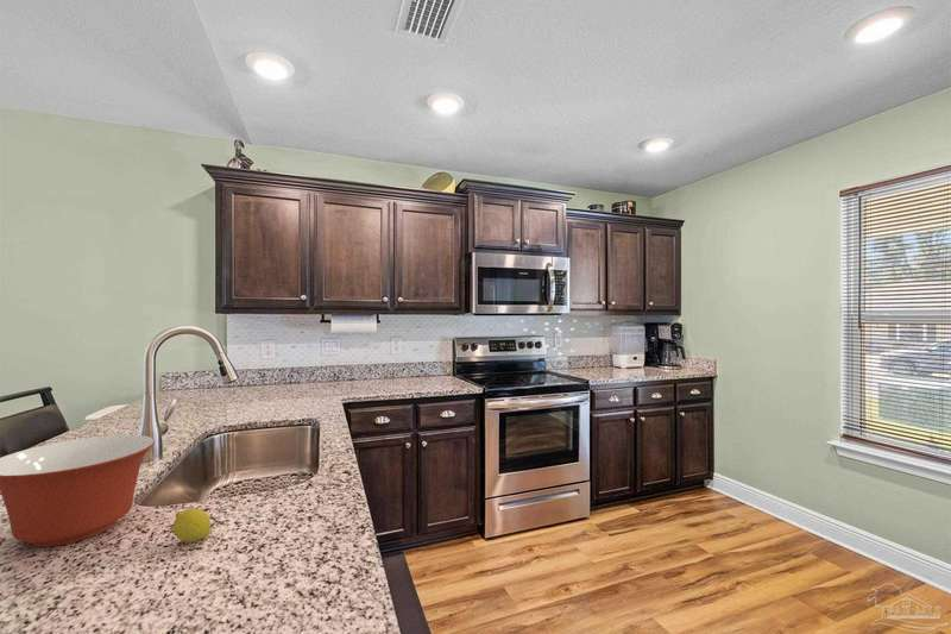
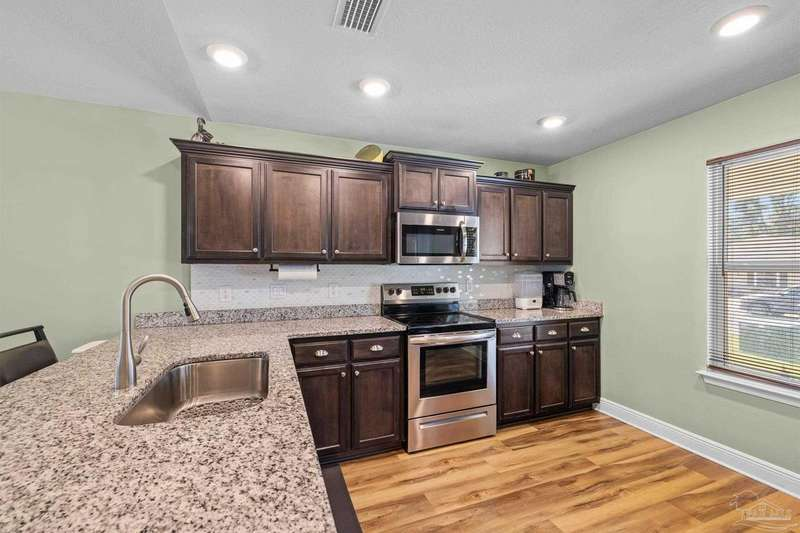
- mixing bowl [0,434,156,548]
- fruit [171,507,212,544]
